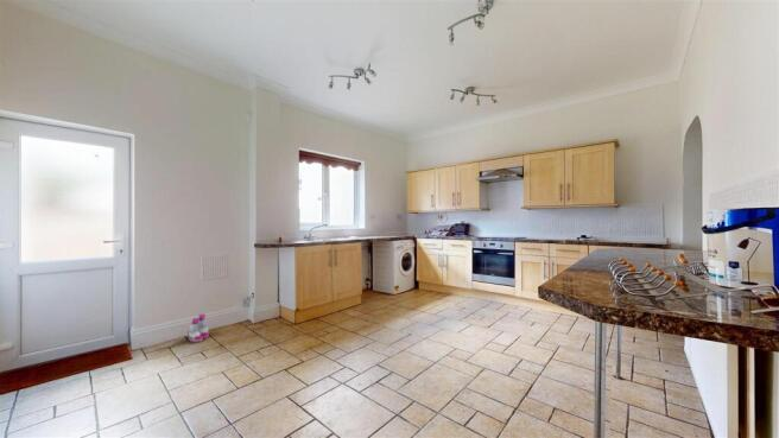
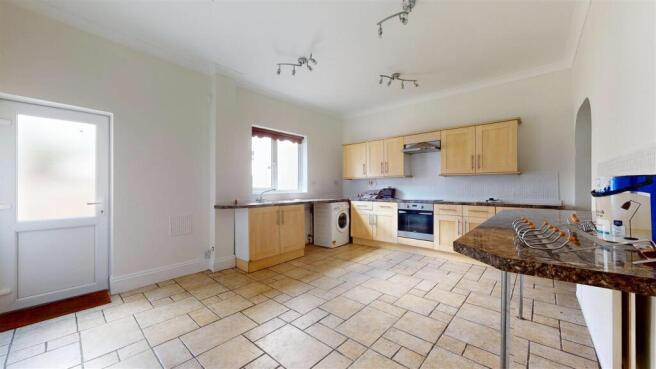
- boots [186,313,210,343]
